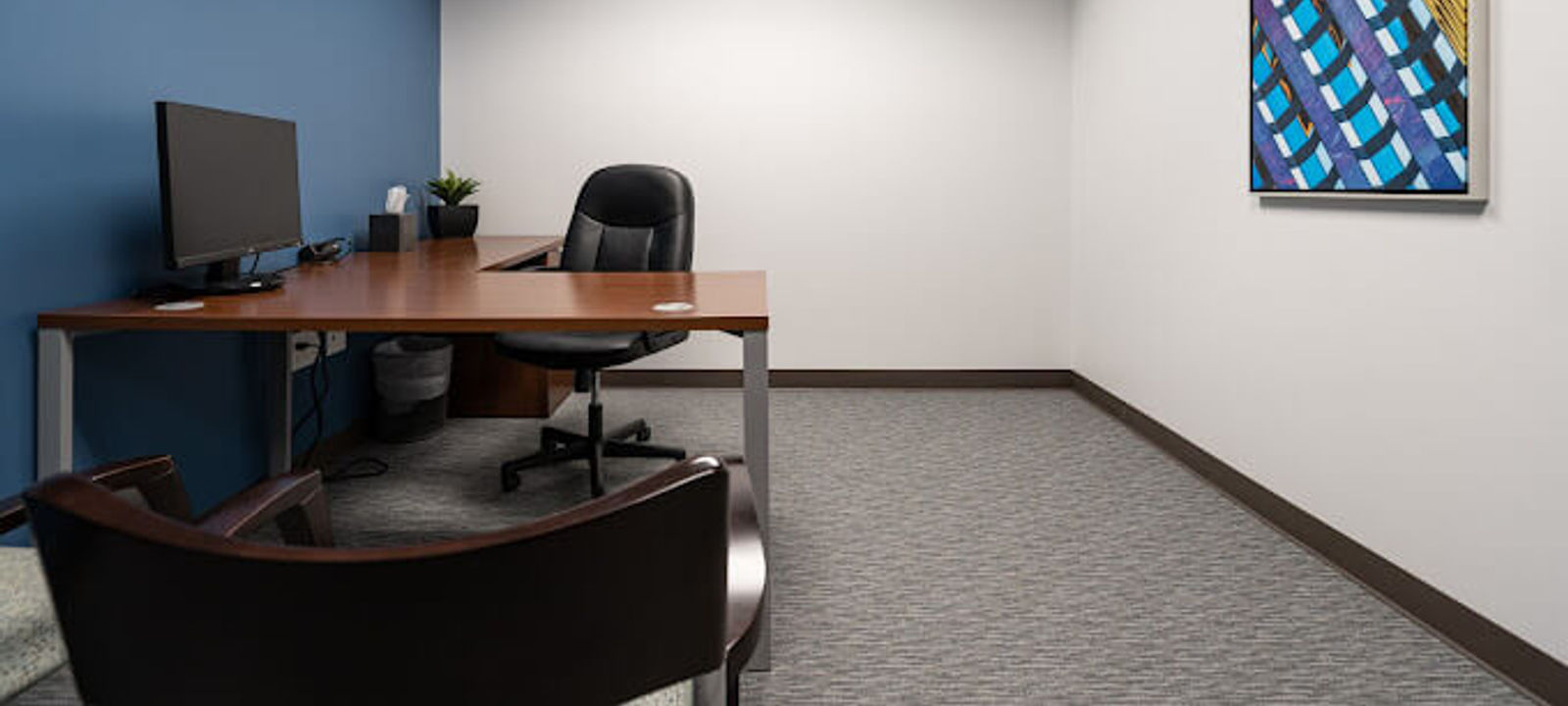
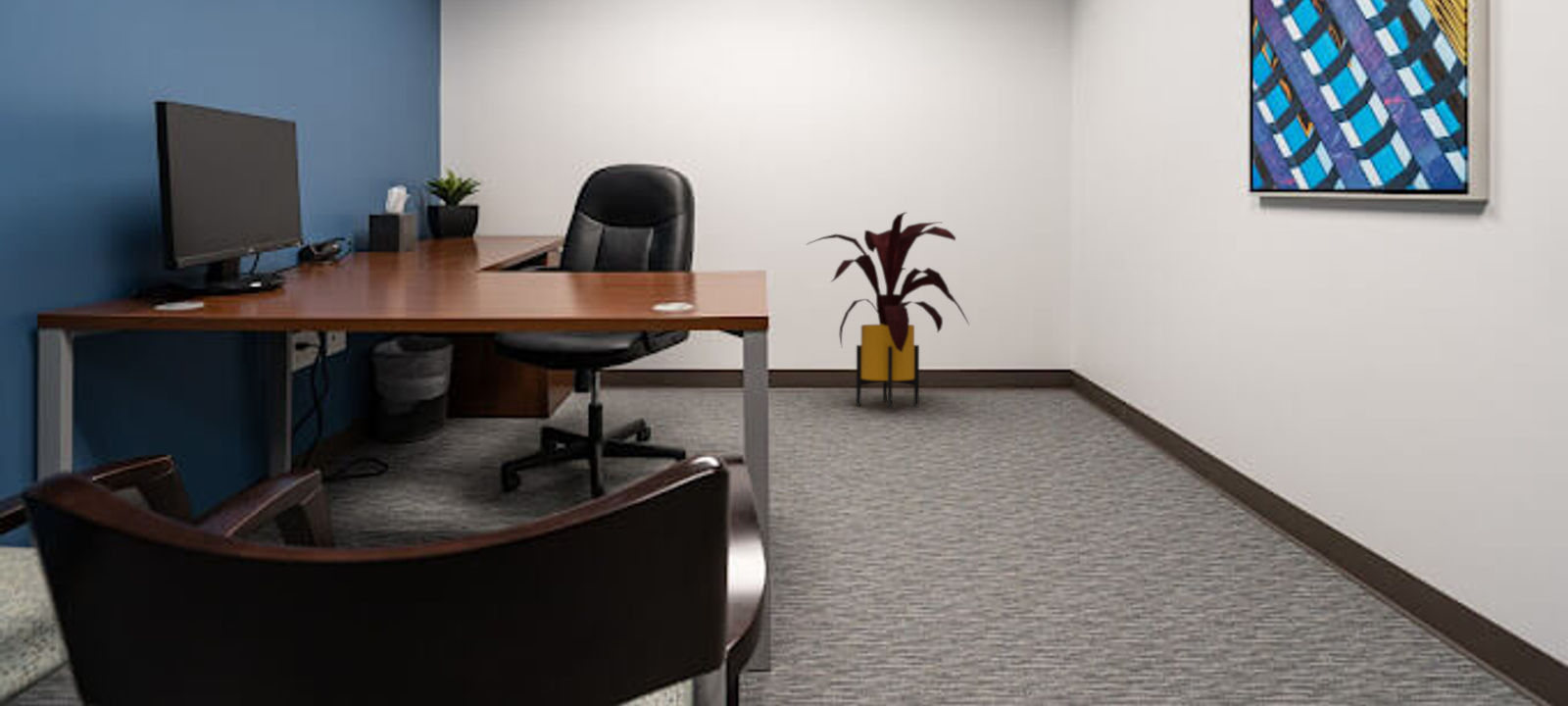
+ house plant [805,211,970,410]
